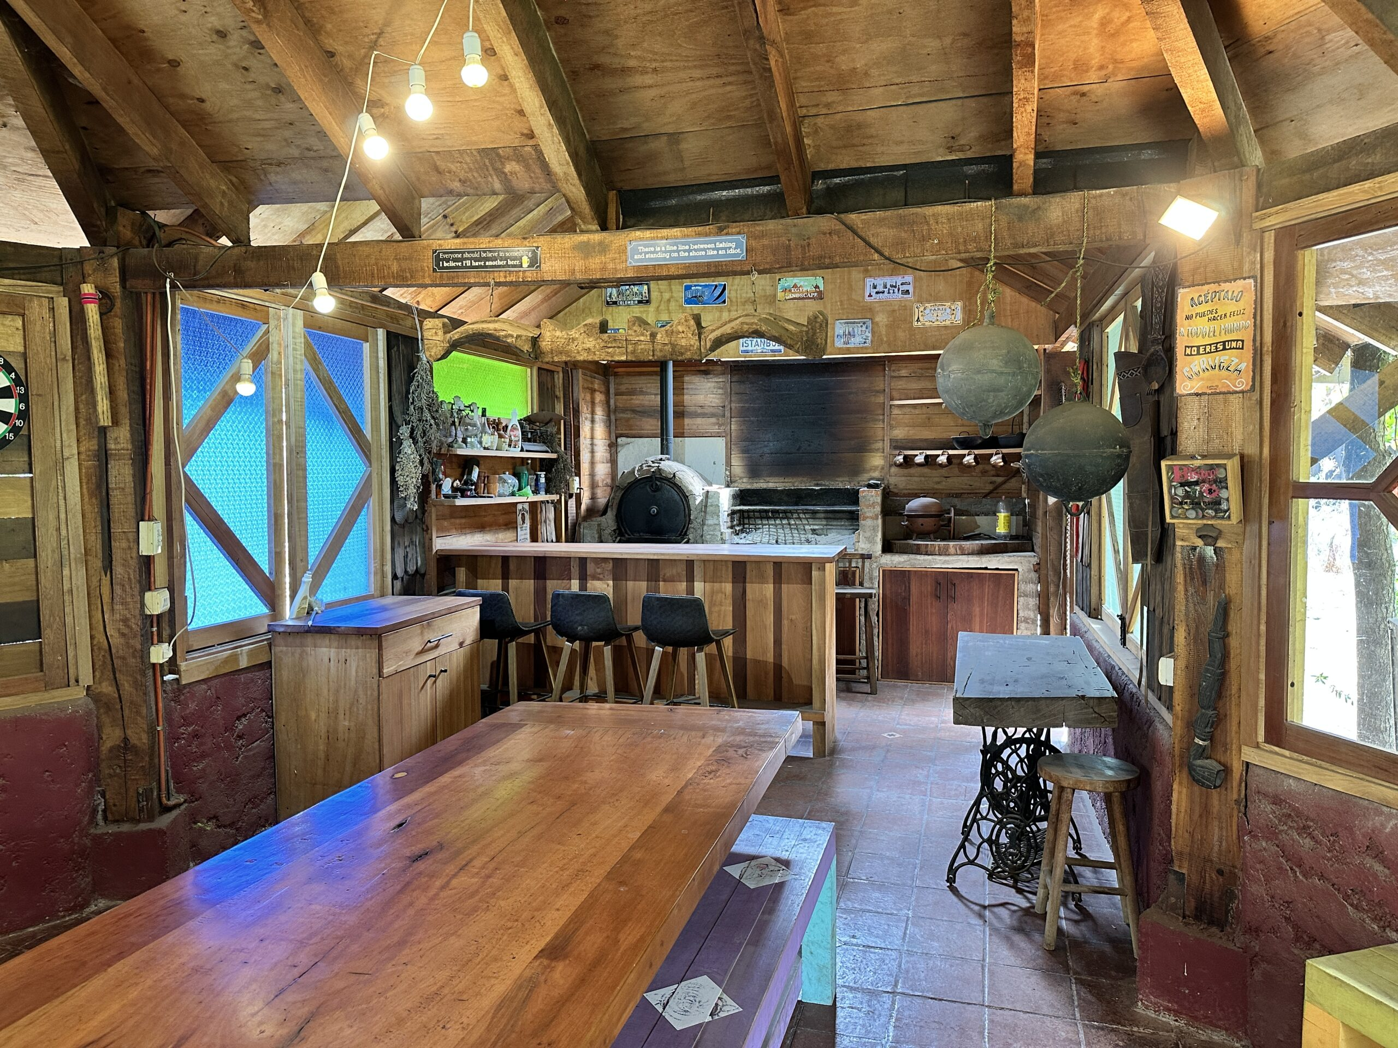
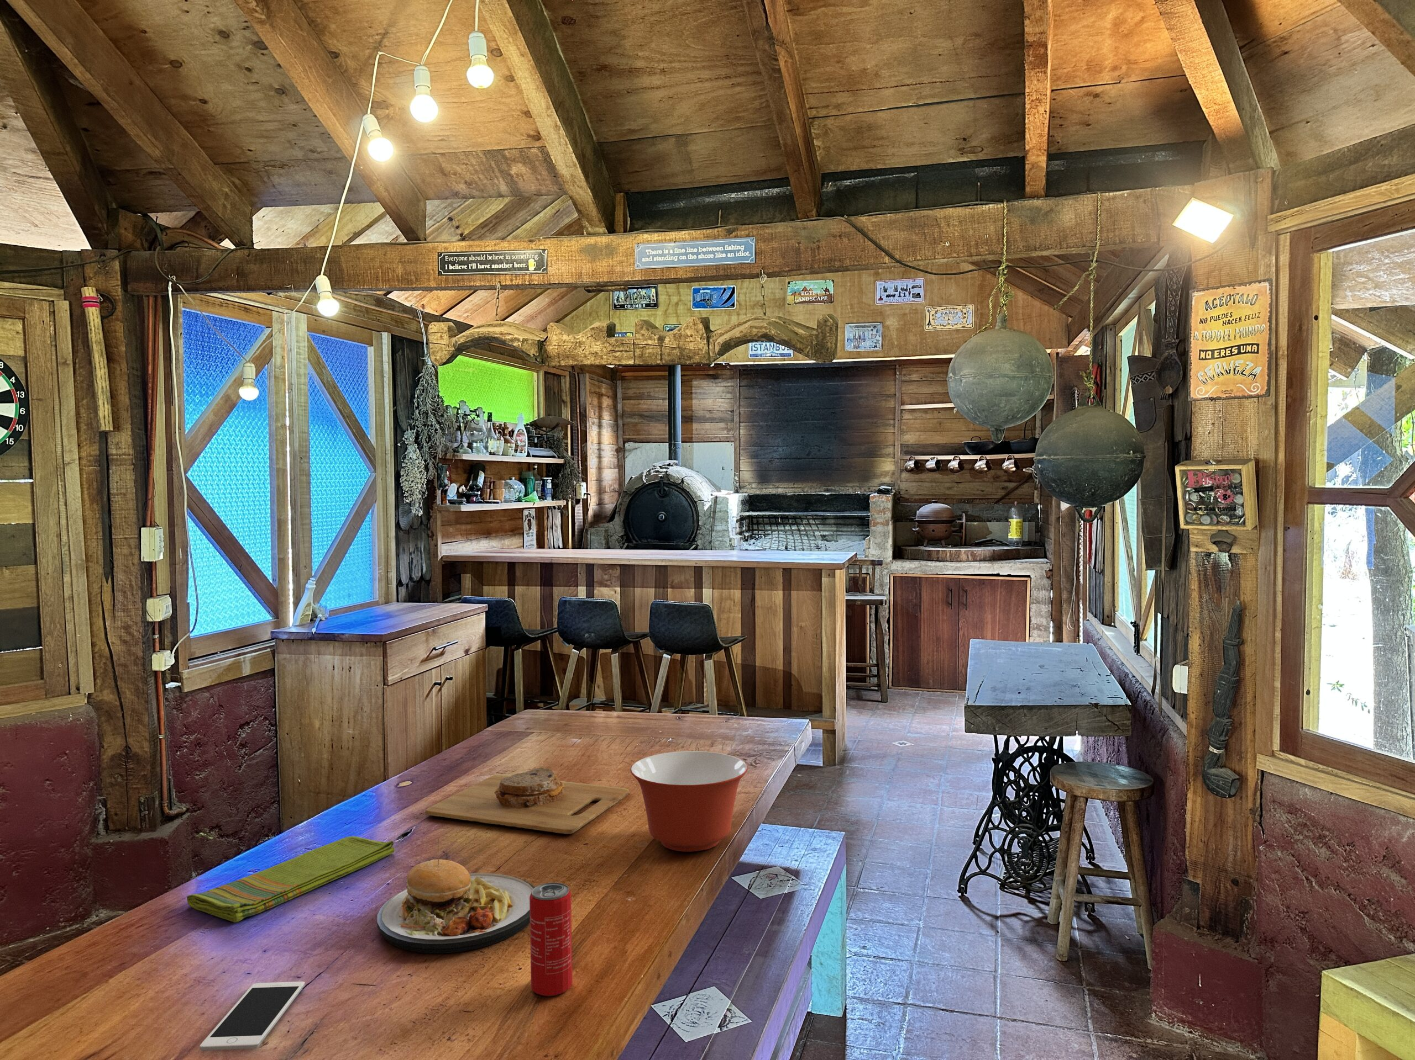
+ beverage can [529,882,573,997]
+ dish towel [186,836,396,923]
+ plate [377,837,535,954]
+ cutting board [424,767,630,835]
+ mixing bowl [630,750,749,853]
+ cell phone [199,981,305,1051]
